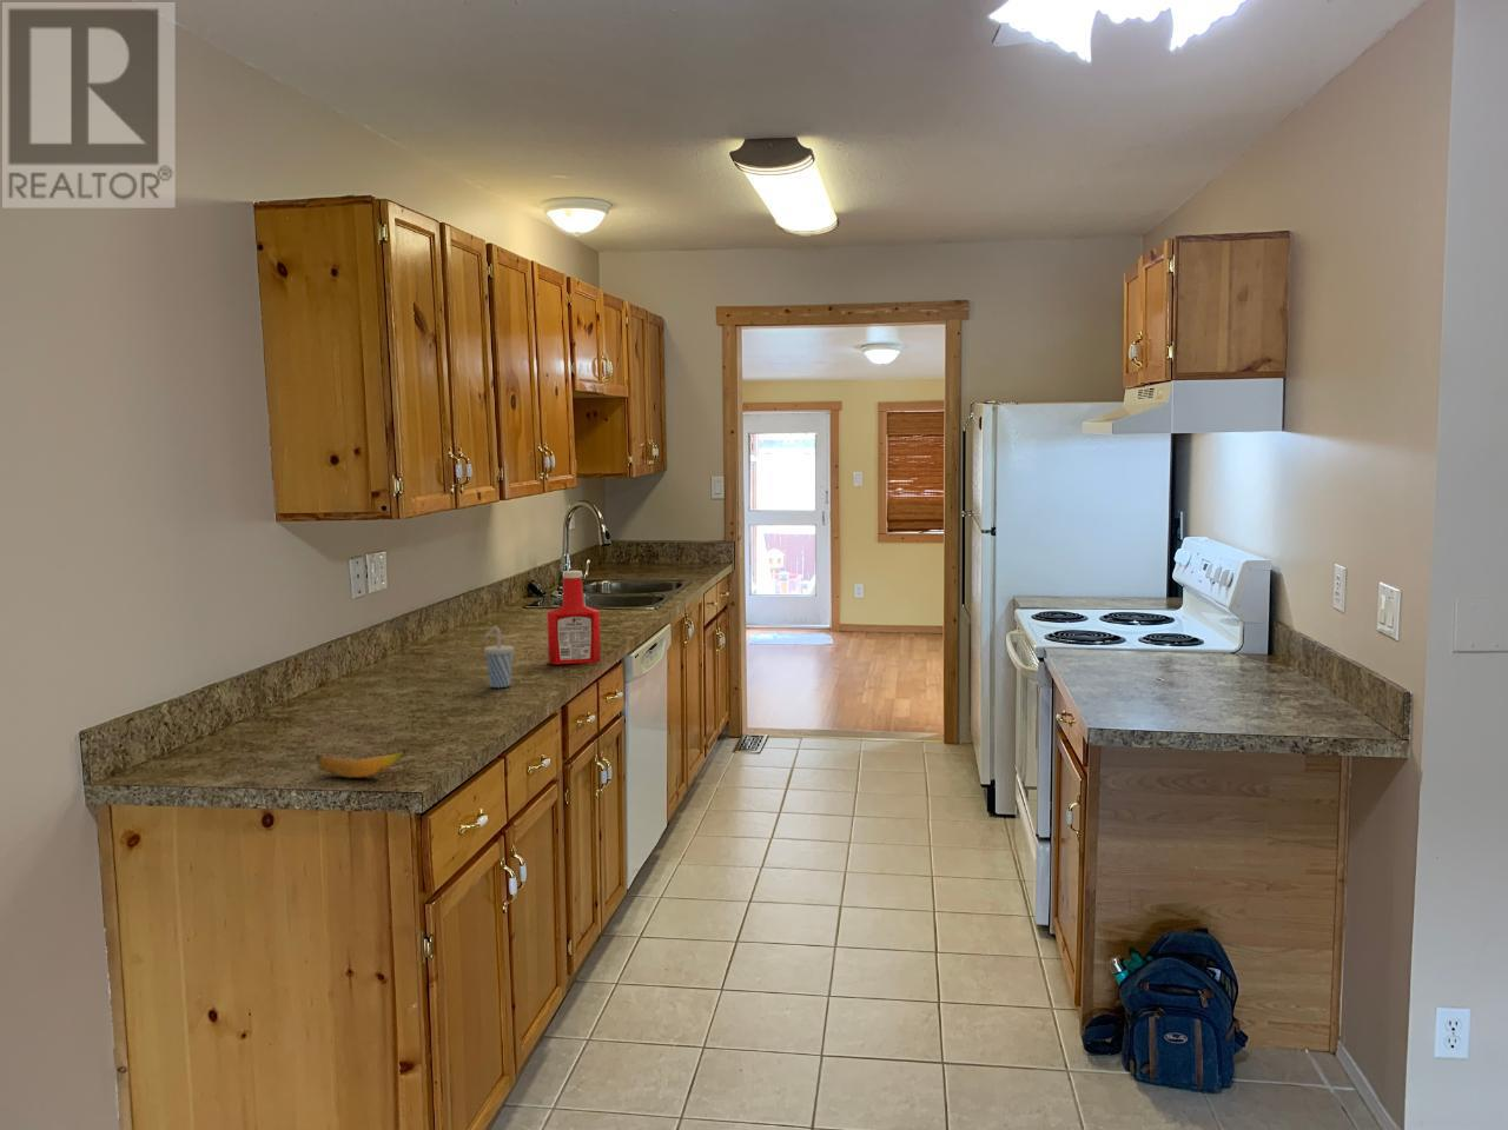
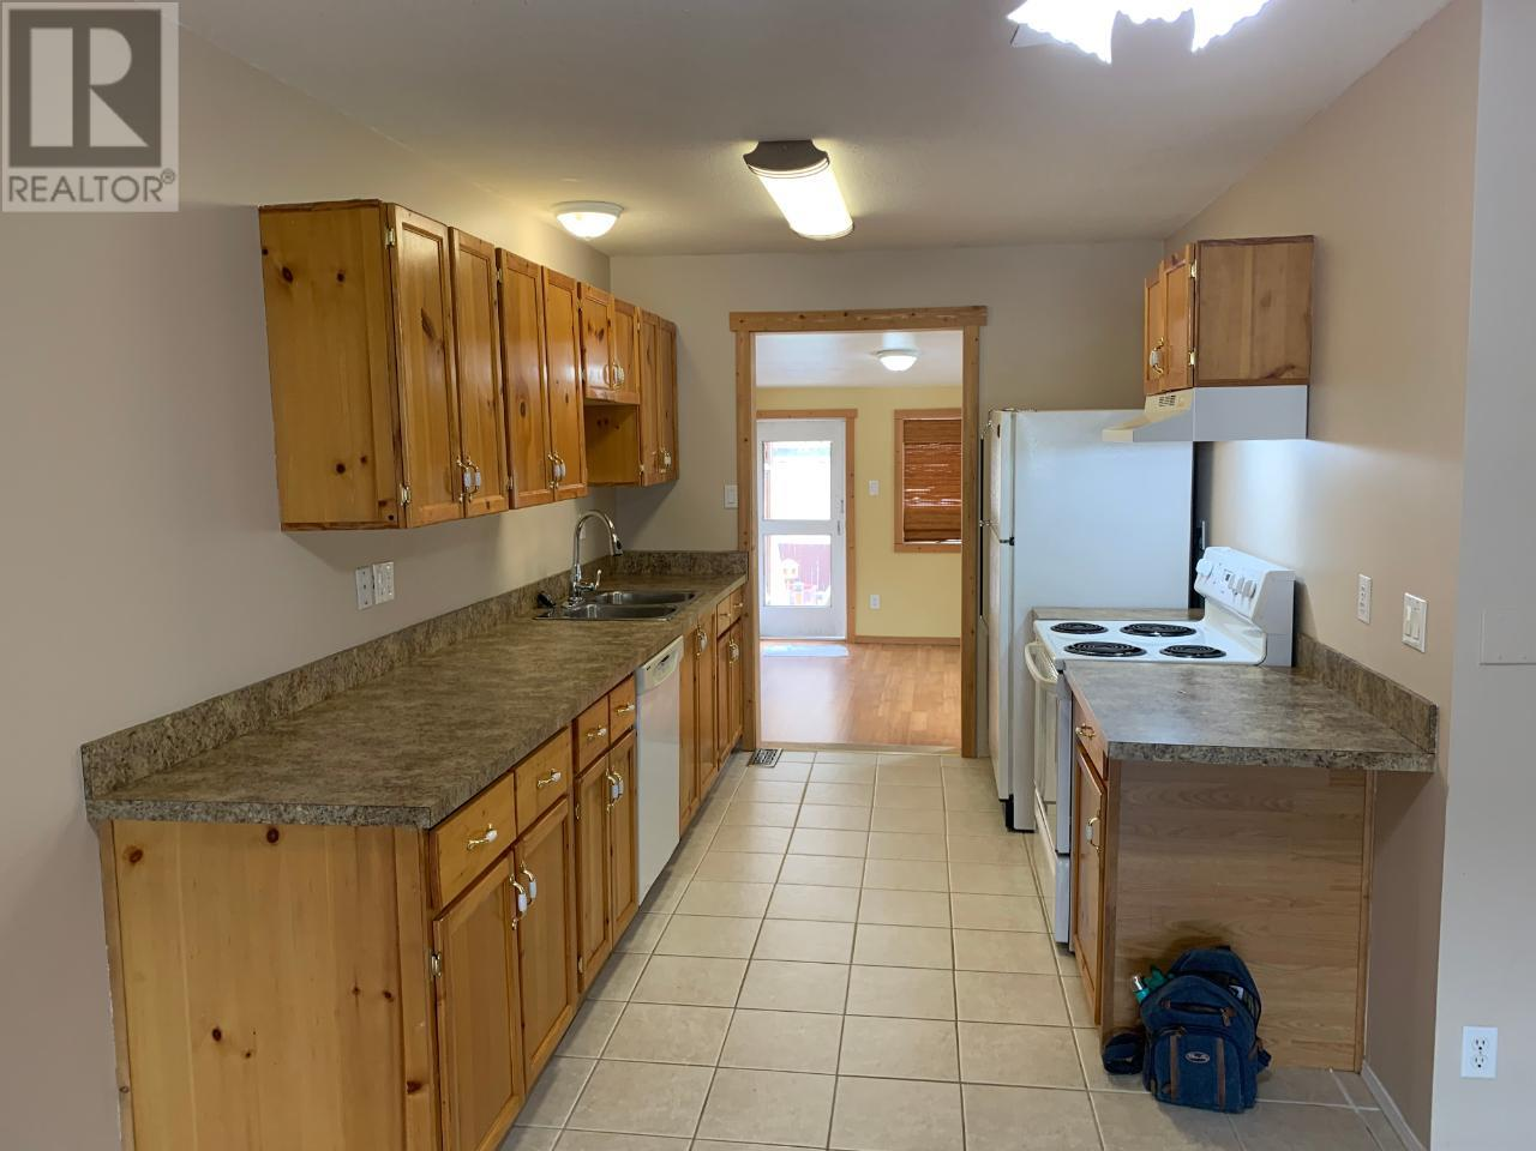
- banana [315,749,407,779]
- soap bottle [545,570,602,666]
- cup [483,626,515,688]
